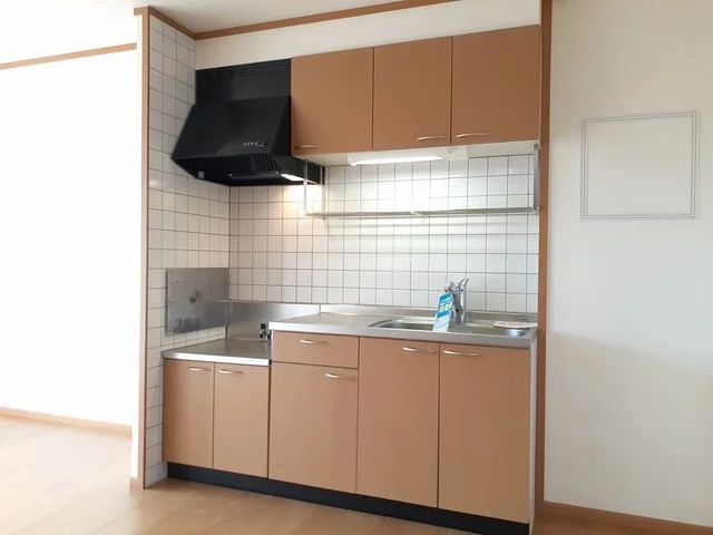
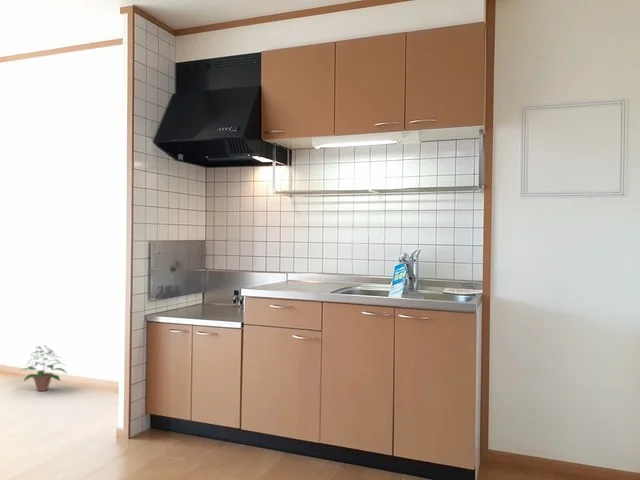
+ potted plant [19,345,67,392]
